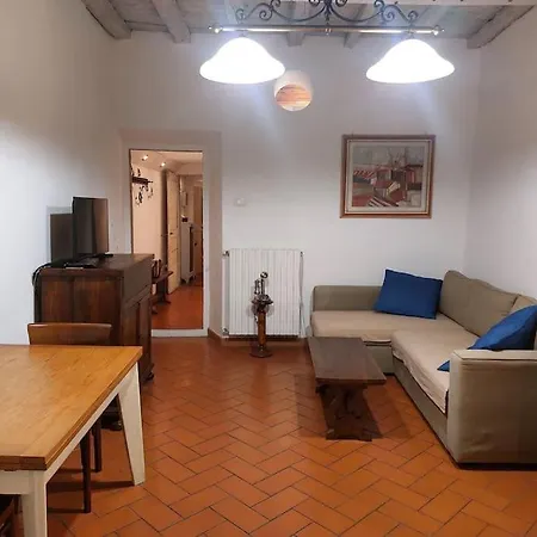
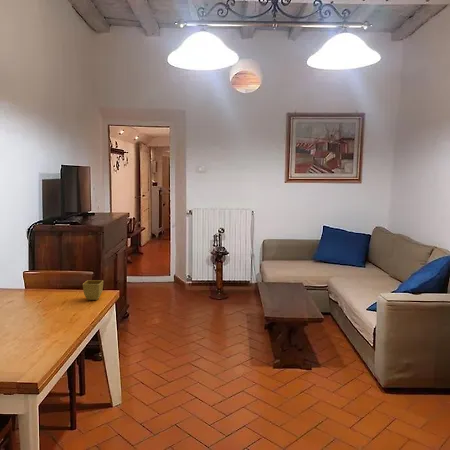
+ flower pot [82,279,104,301]
